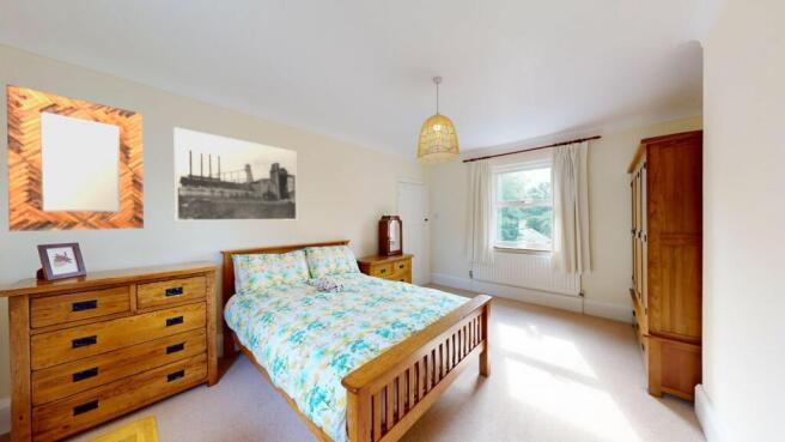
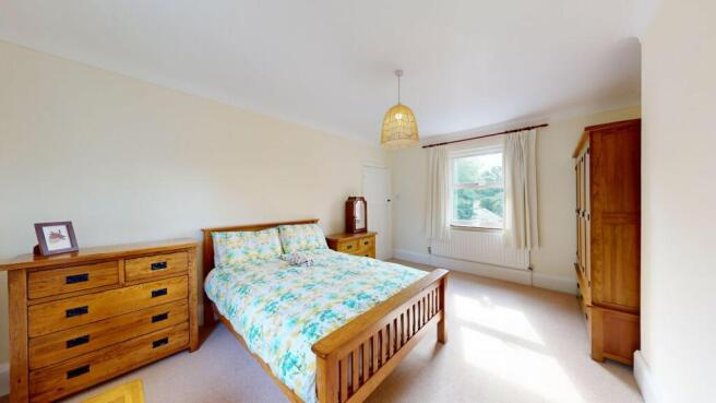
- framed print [172,126,298,222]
- home mirror [6,84,145,232]
